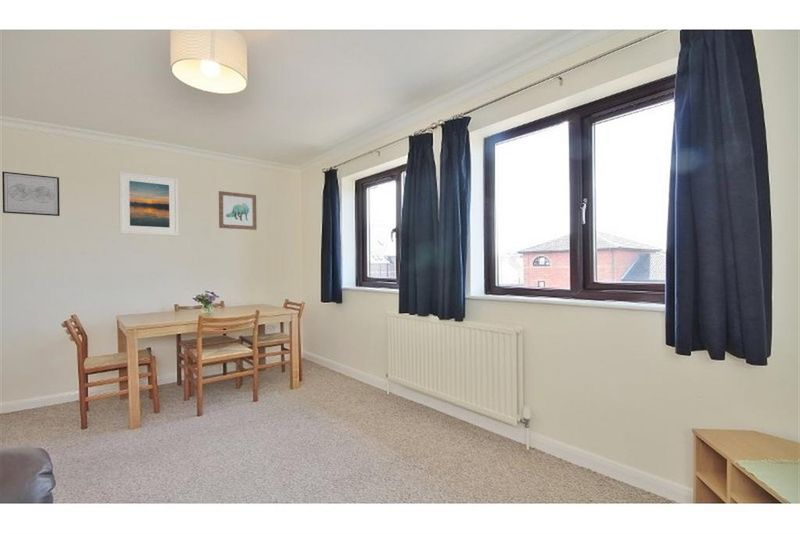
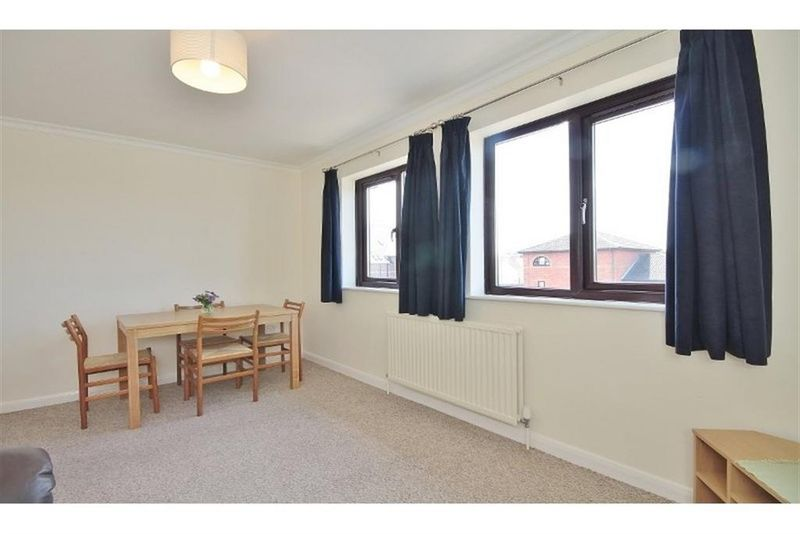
- wall art [218,190,258,231]
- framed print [118,170,179,237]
- wall art [1,170,61,217]
